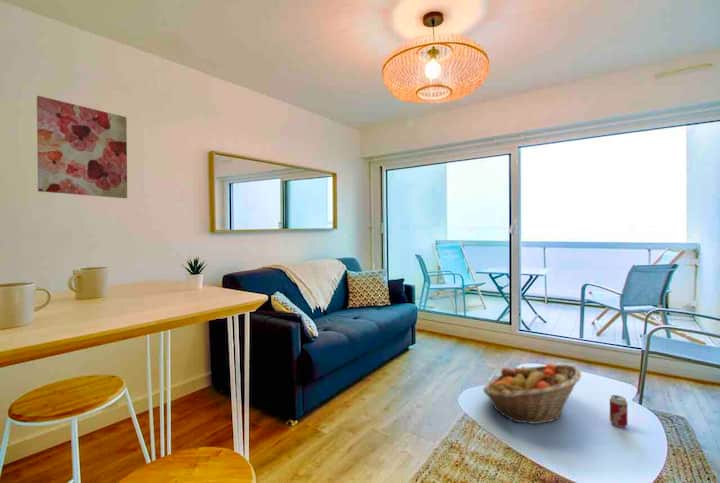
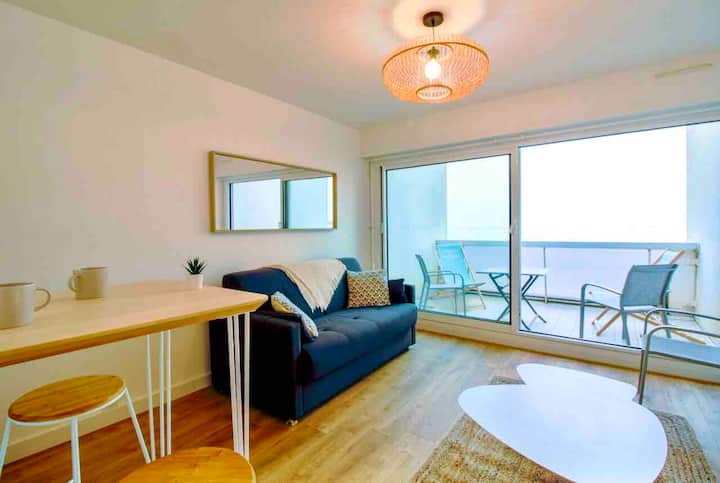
- beverage can [609,394,628,428]
- wall art [36,95,128,199]
- fruit basket [482,362,582,425]
